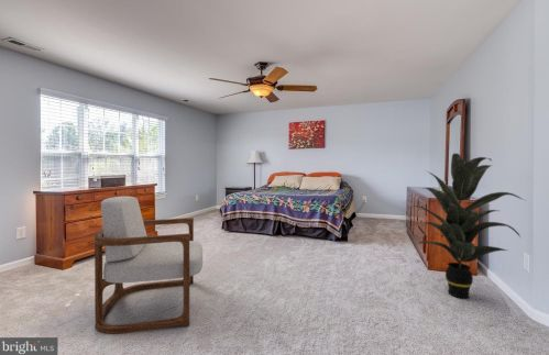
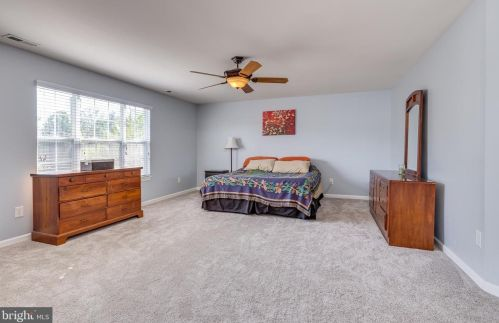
- indoor plant [414,153,528,299]
- armchair [94,196,204,335]
